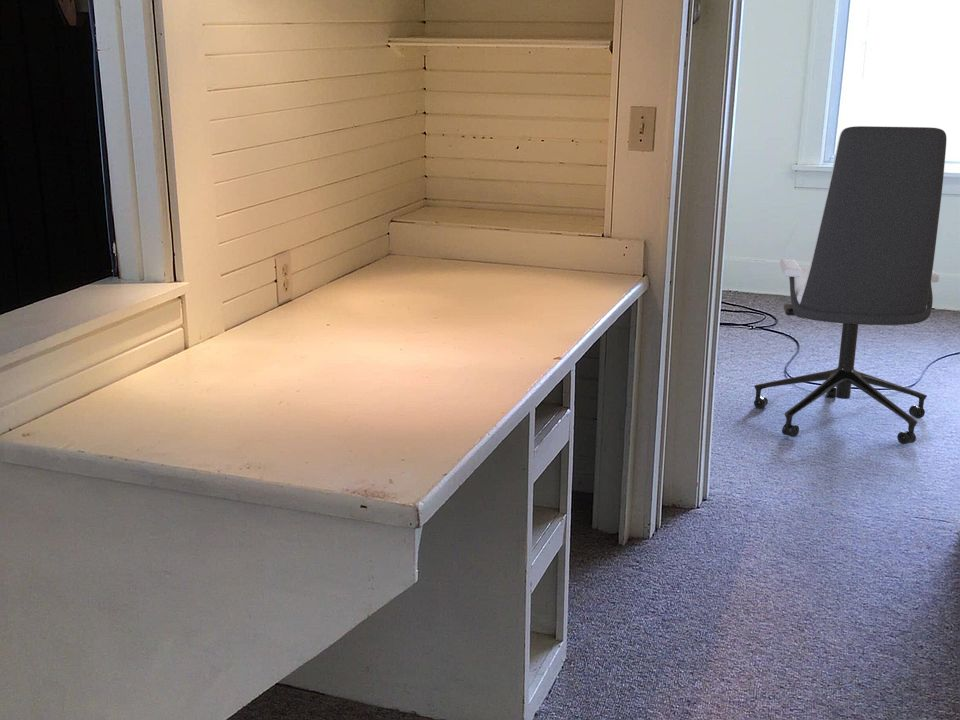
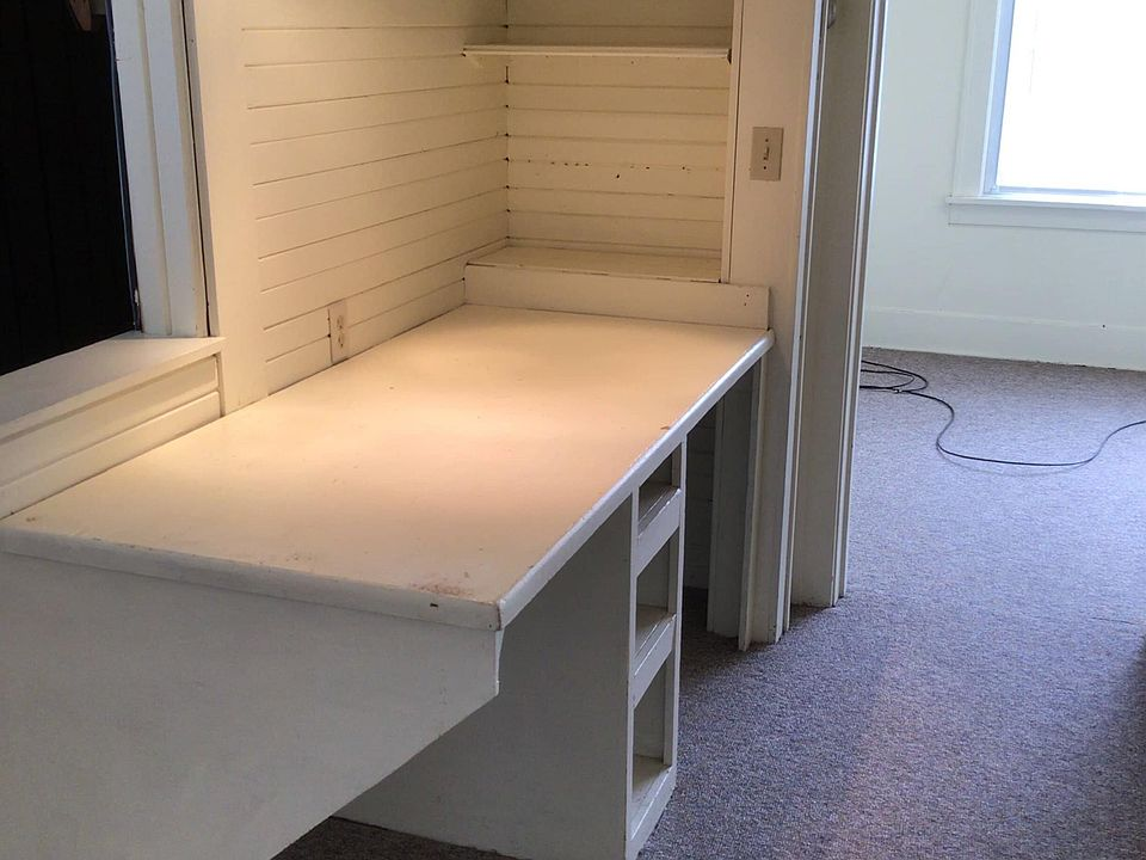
- office chair [753,125,948,445]
